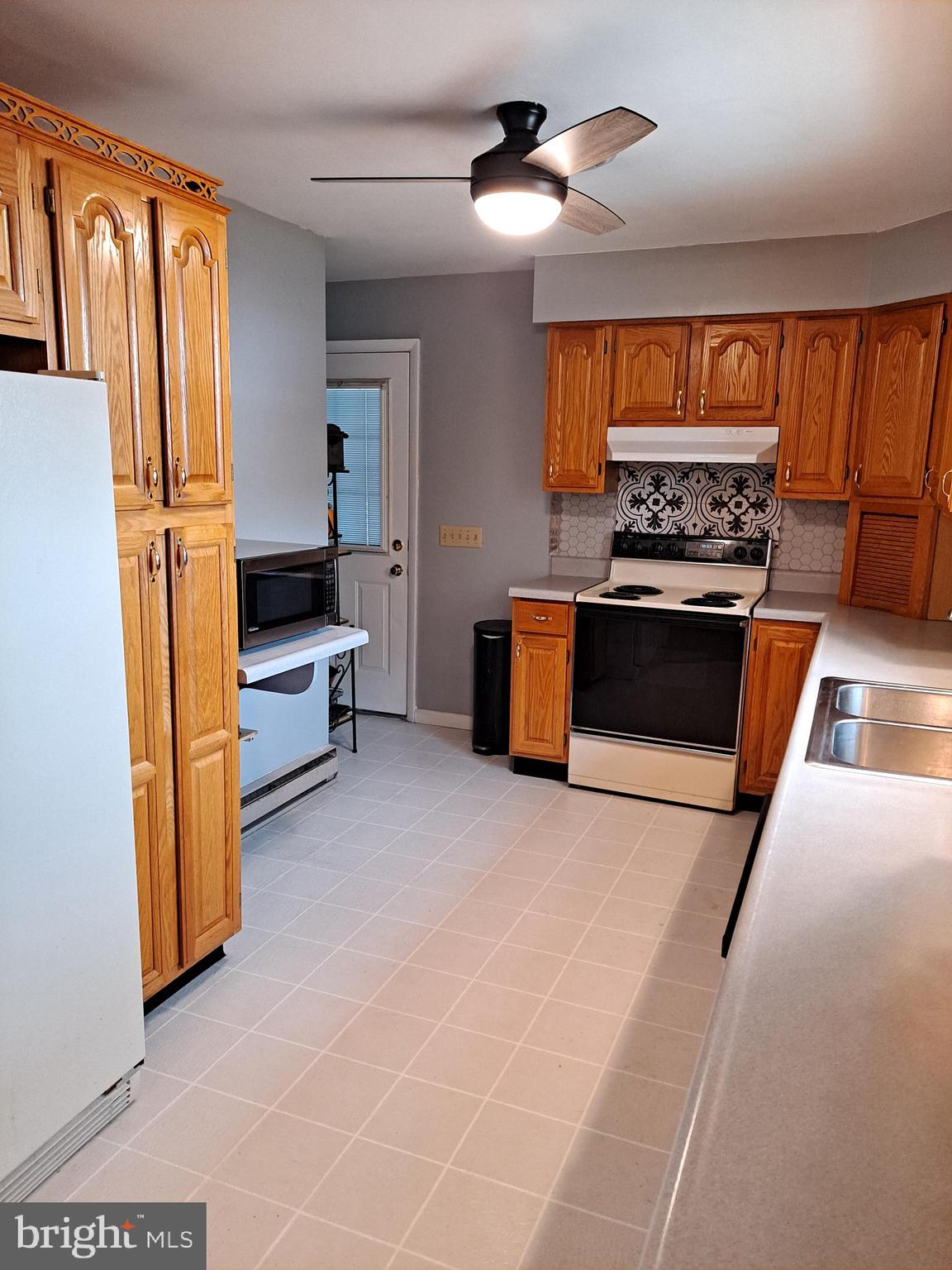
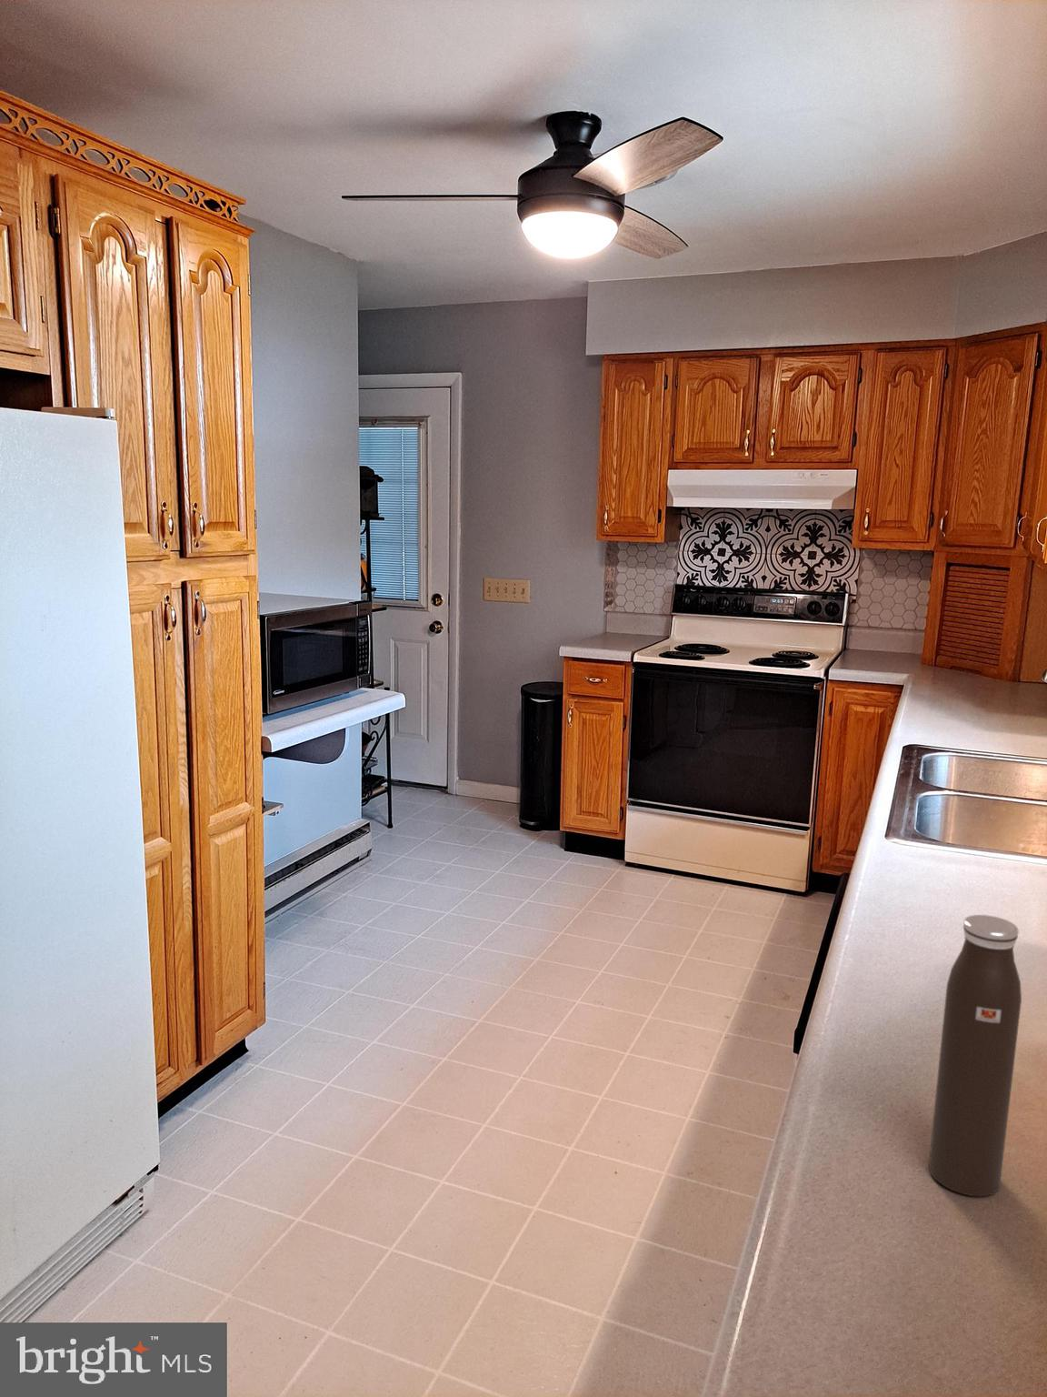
+ water bottle [928,914,1023,1198]
